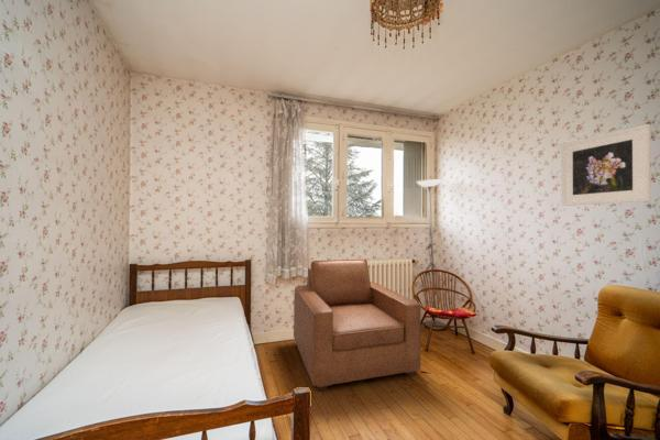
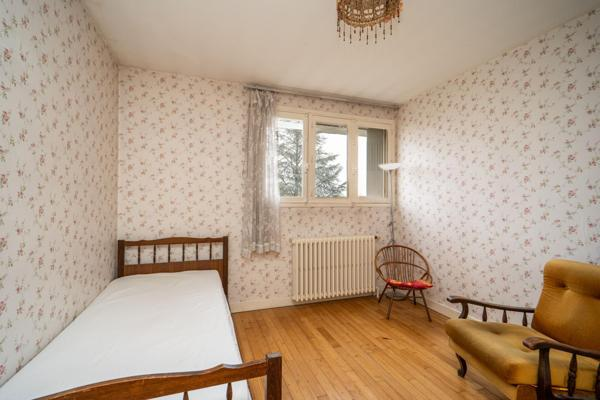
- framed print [560,123,652,207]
- chair [293,258,422,392]
